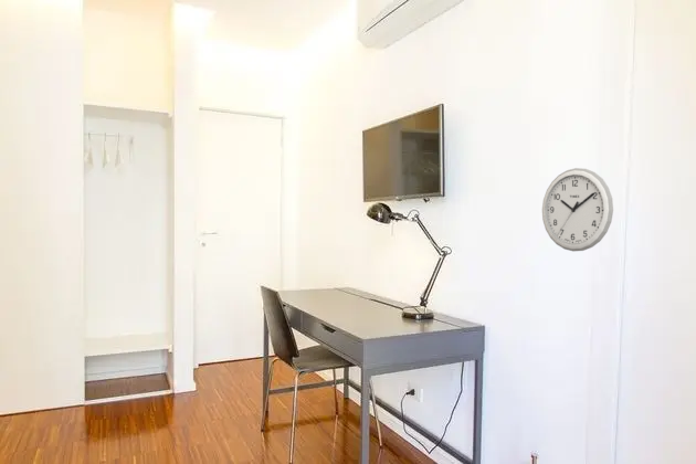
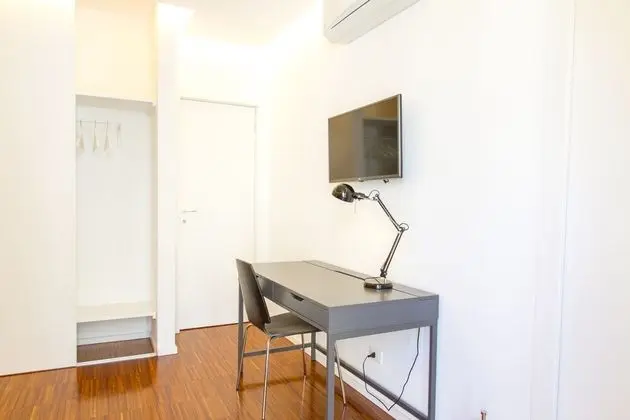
- wall clock [541,167,614,252]
